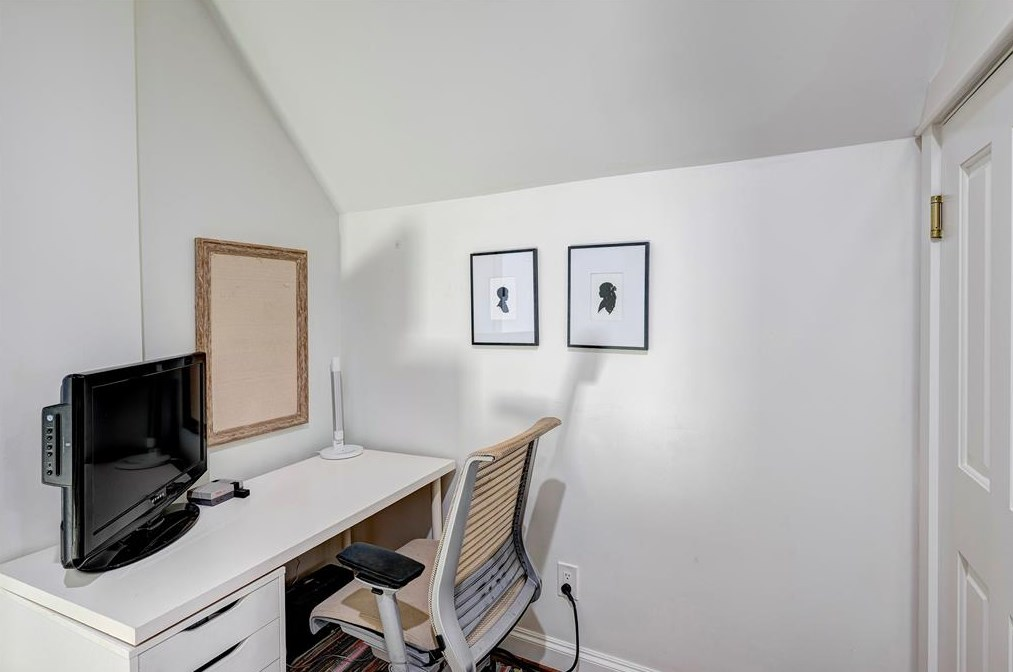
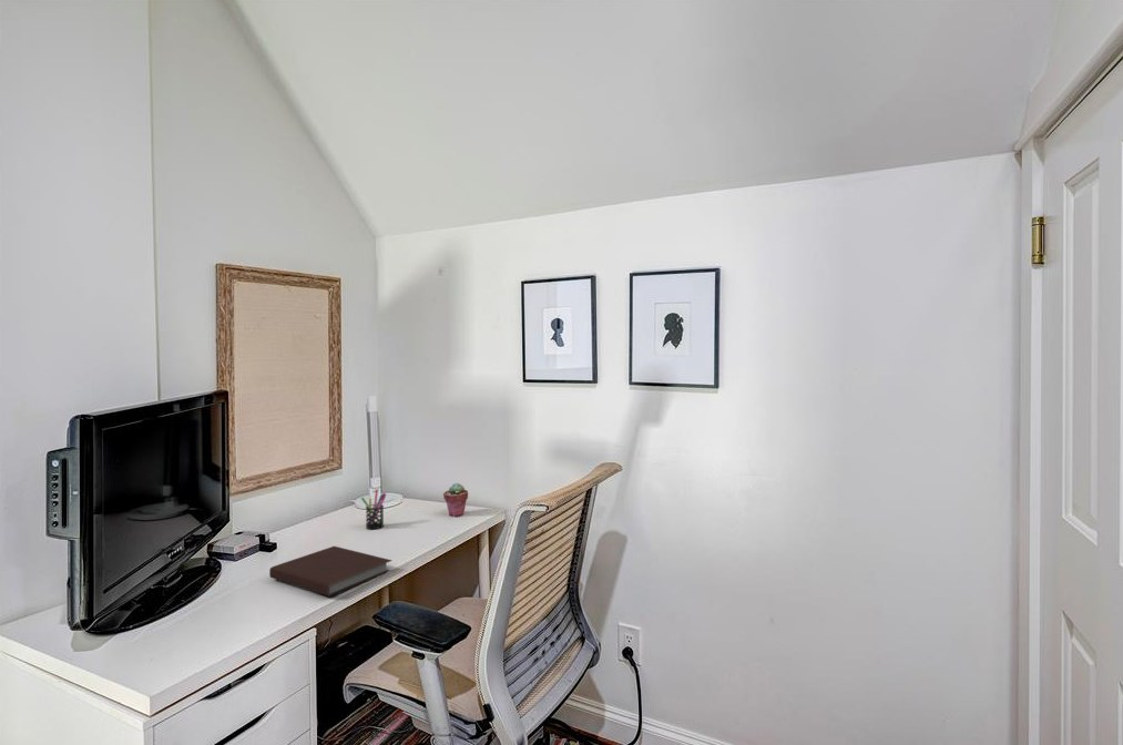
+ notebook [268,545,392,598]
+ pen holder [360,489,387,530]
+ potted succulent [442,482,469,518]
